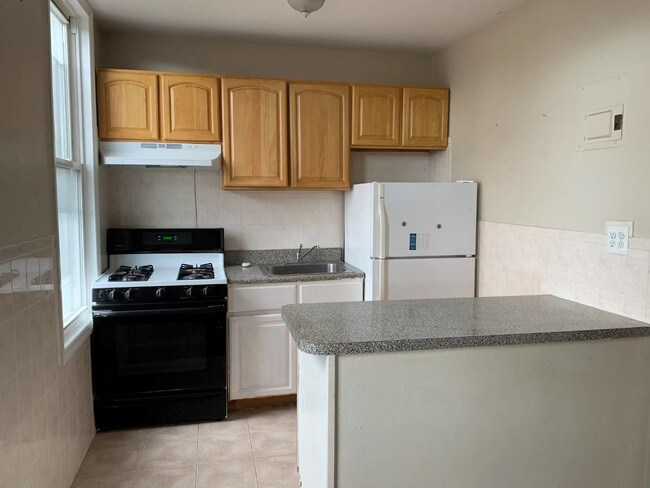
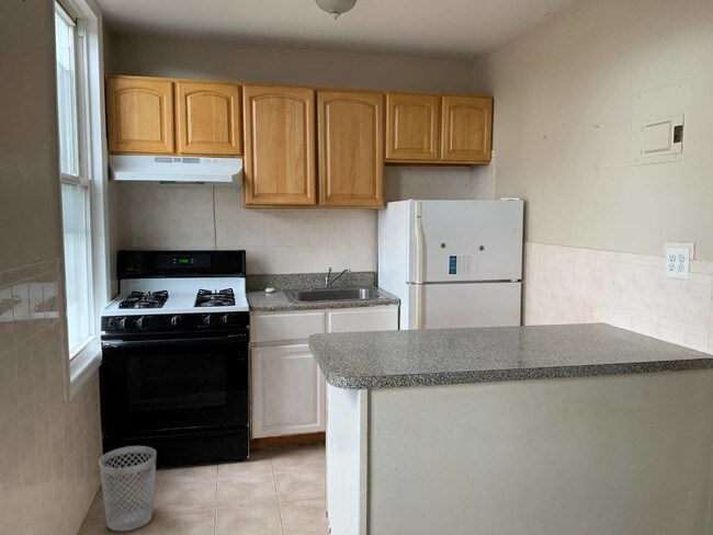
+ wastebasket [98,445,157,532]
